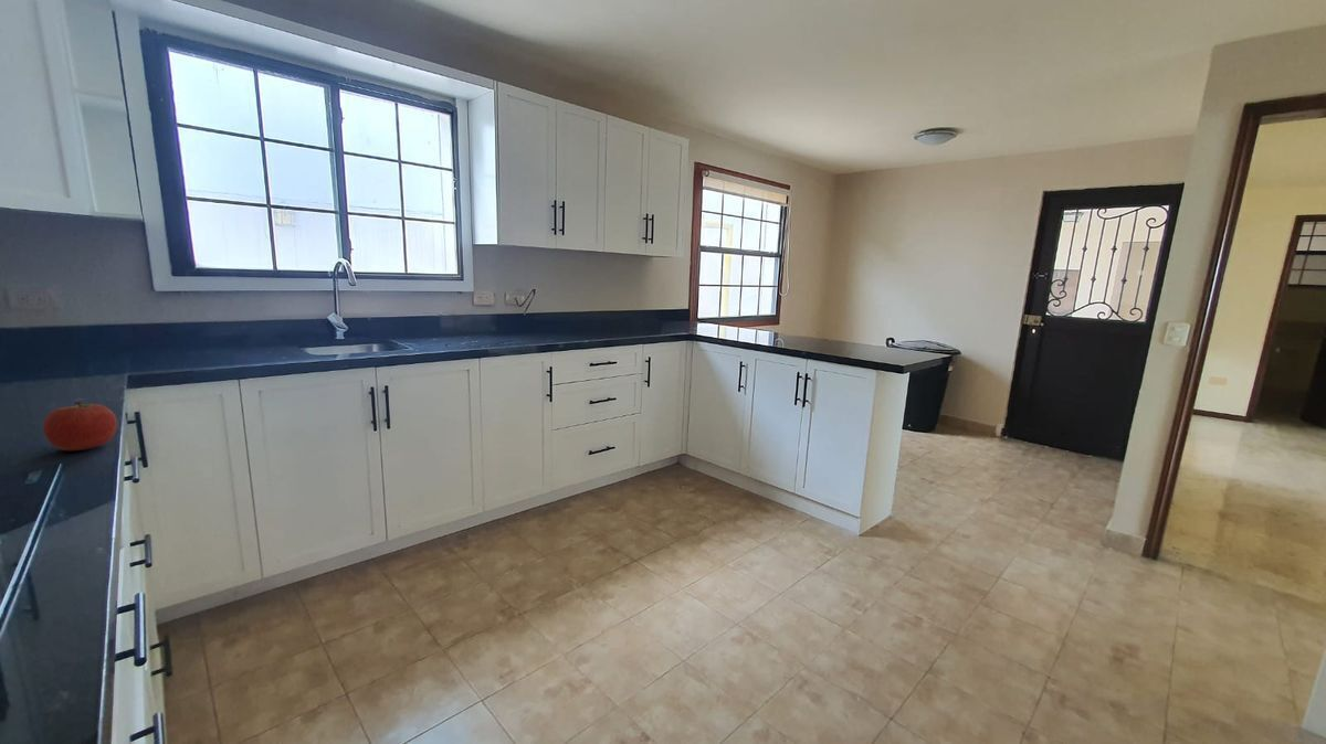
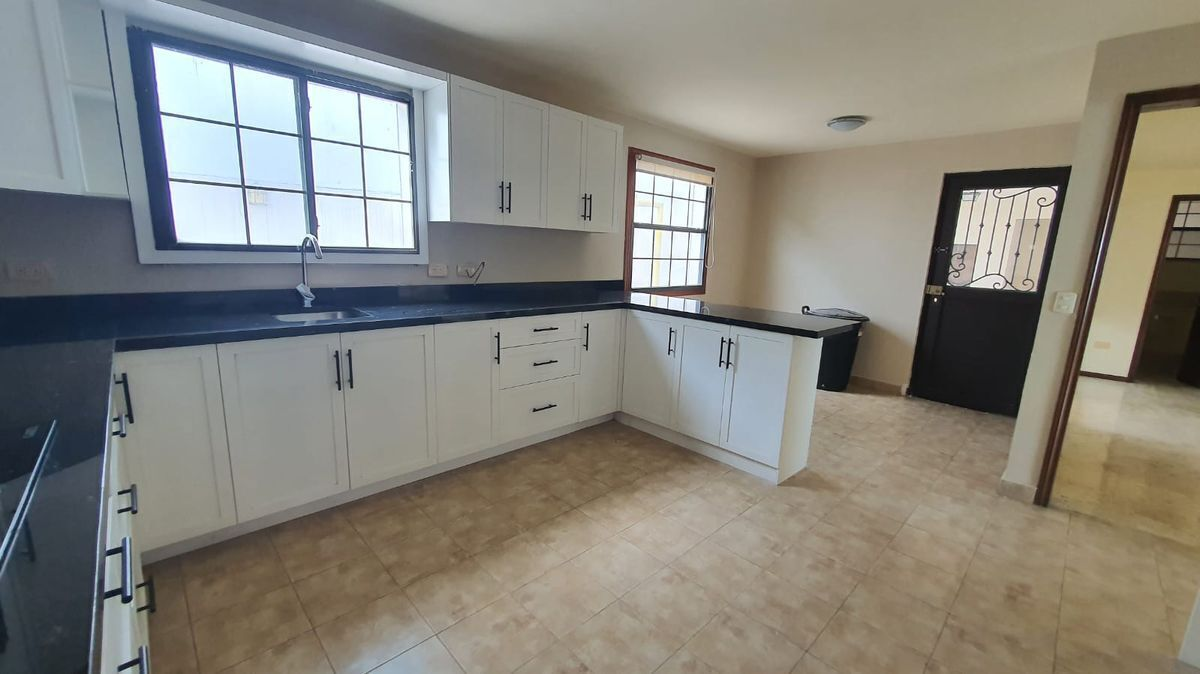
- apple [42,401,118,451]
